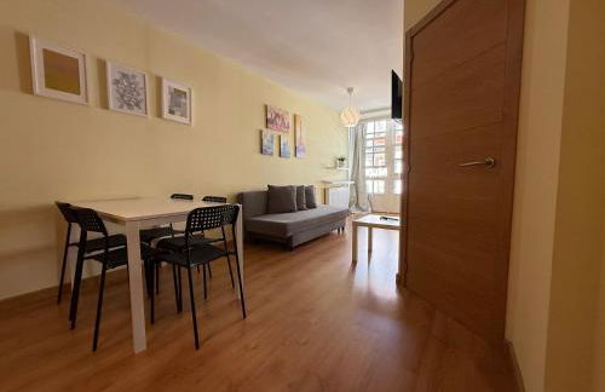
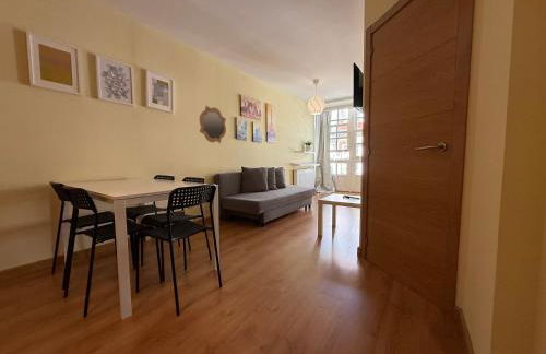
+ mirror [199,105,227,144]
